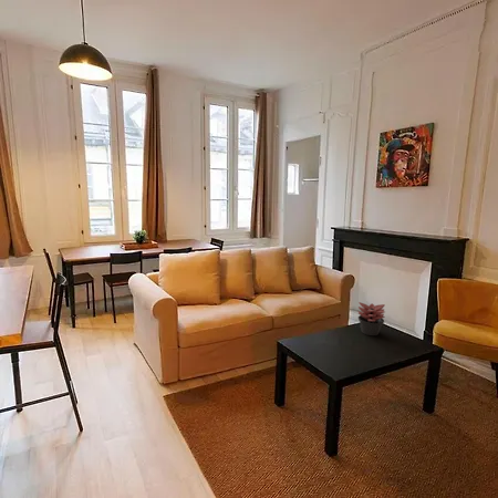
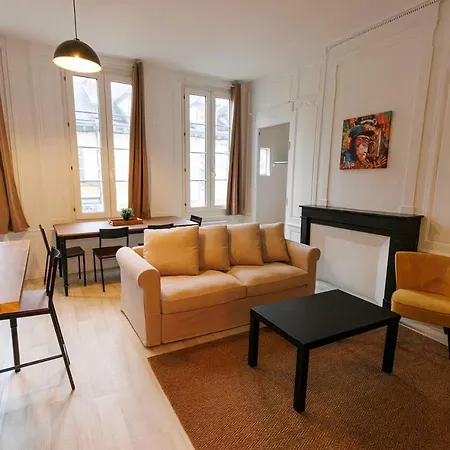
- succulent plant [356,301,386,336]
